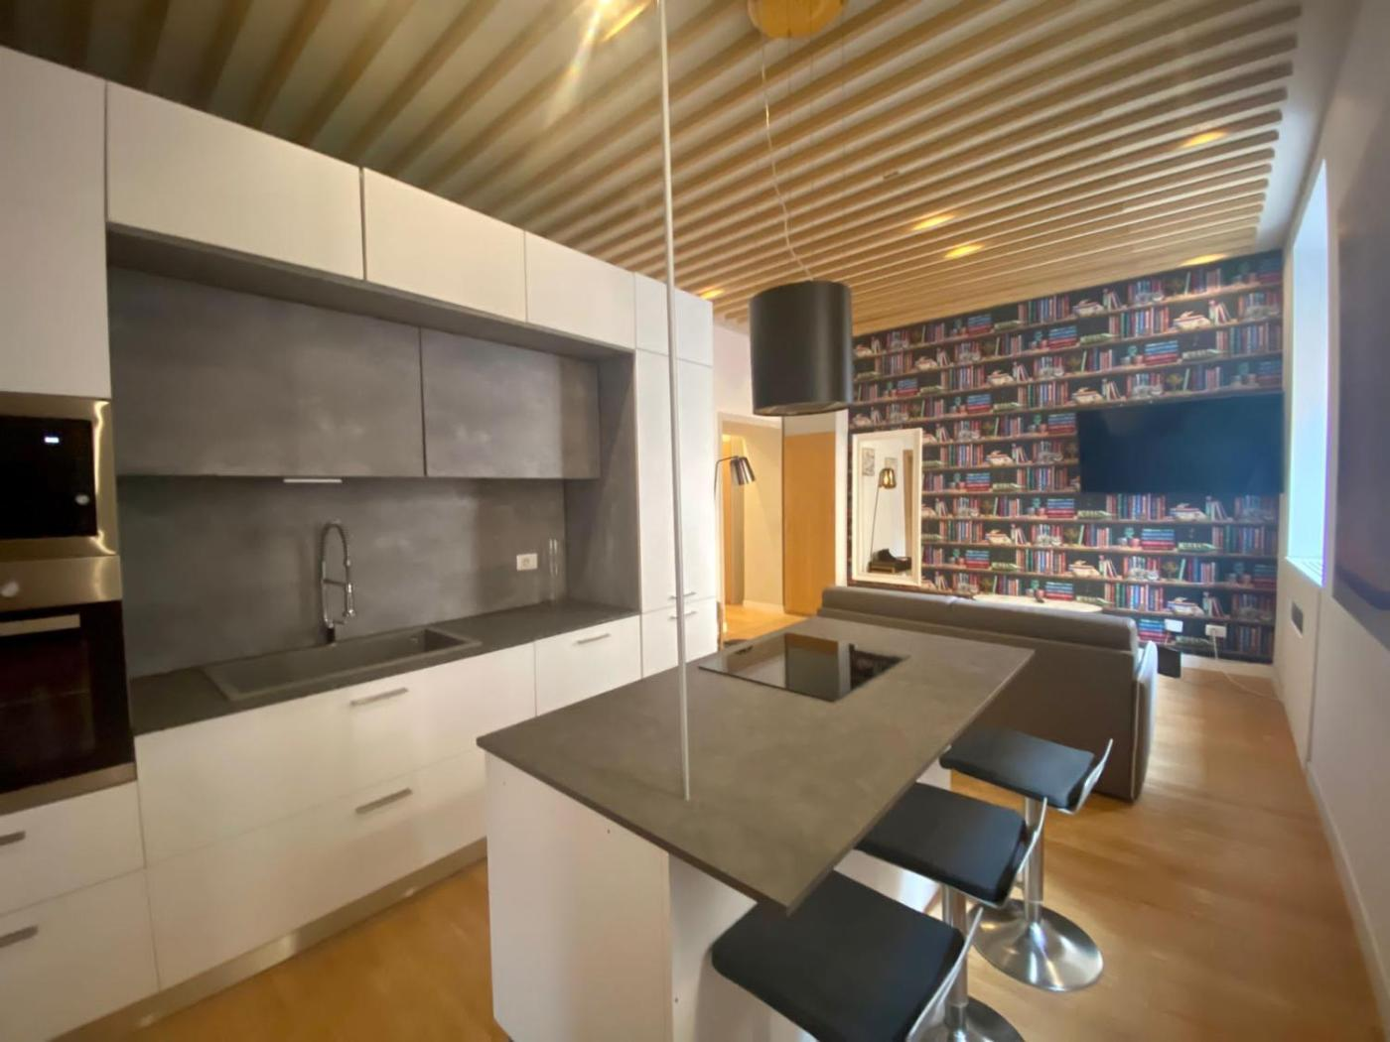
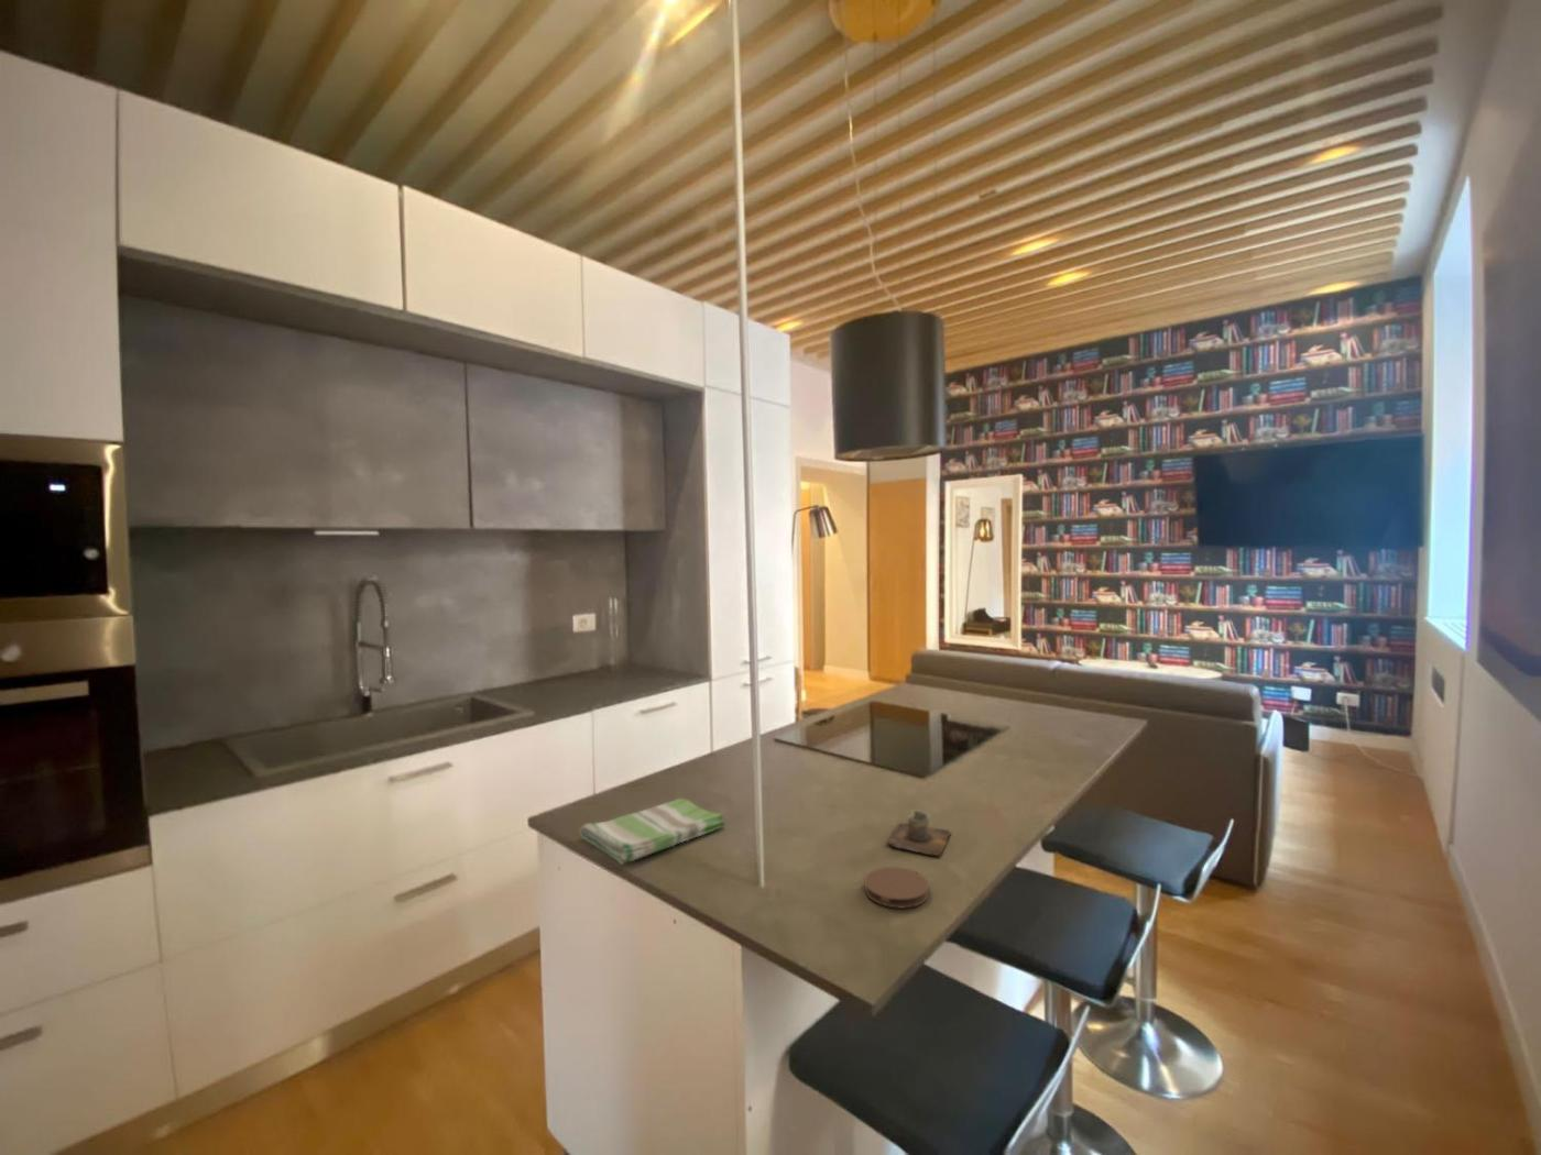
+ cup [886,808,953,858]
+ coaster [864,866,931,910]
+ dish towel [579,797,726,865]
